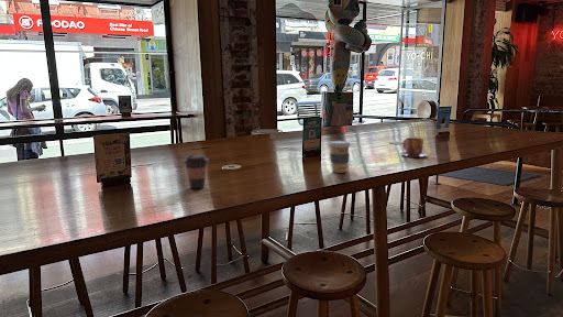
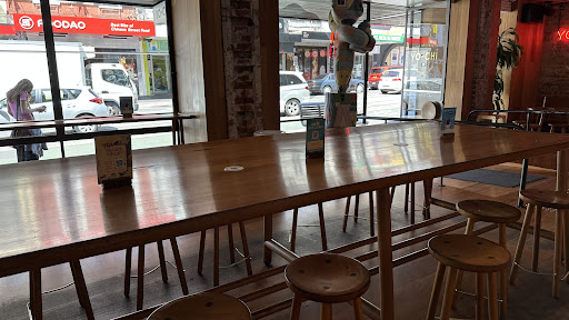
- mug [399,136,428,158]
- coffee cup [328,140,352,174]
- coffee cup [183,154,209,189]
